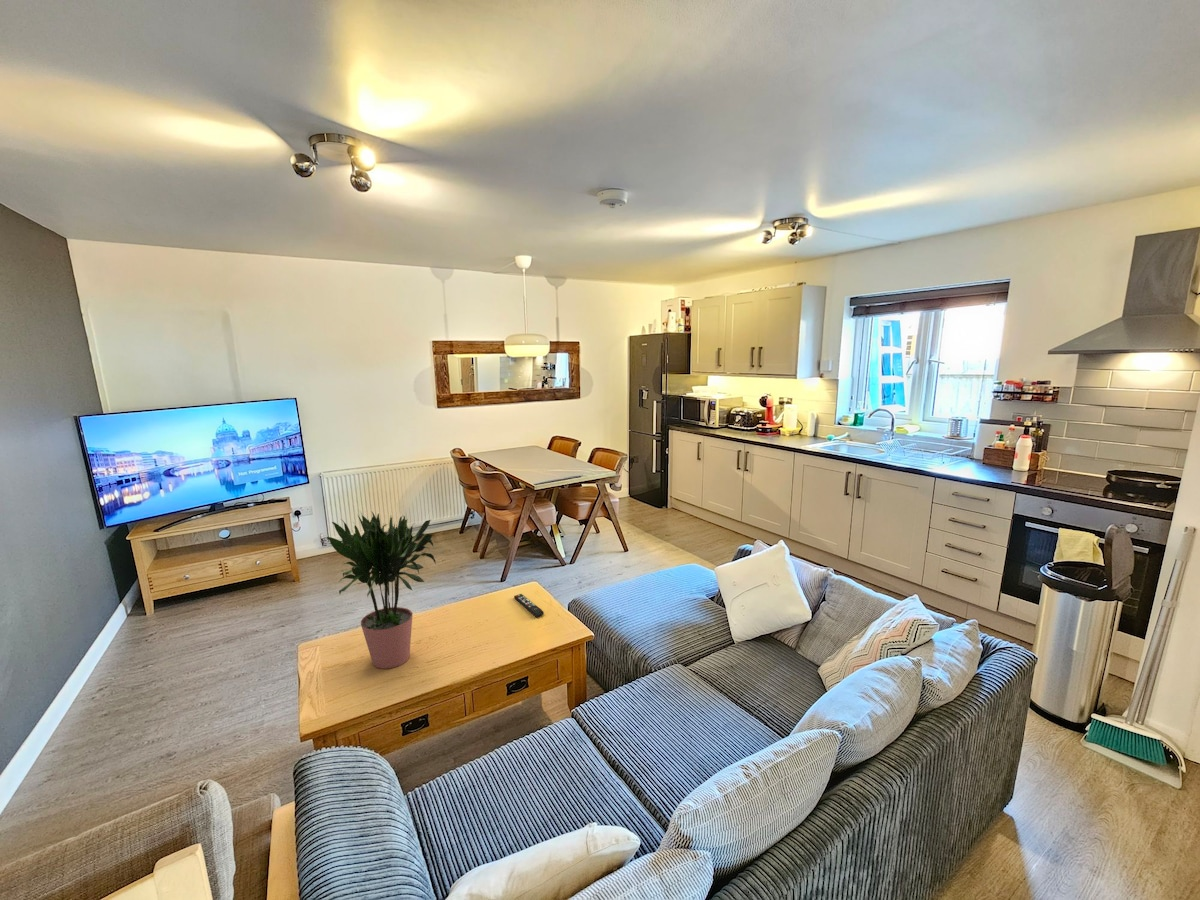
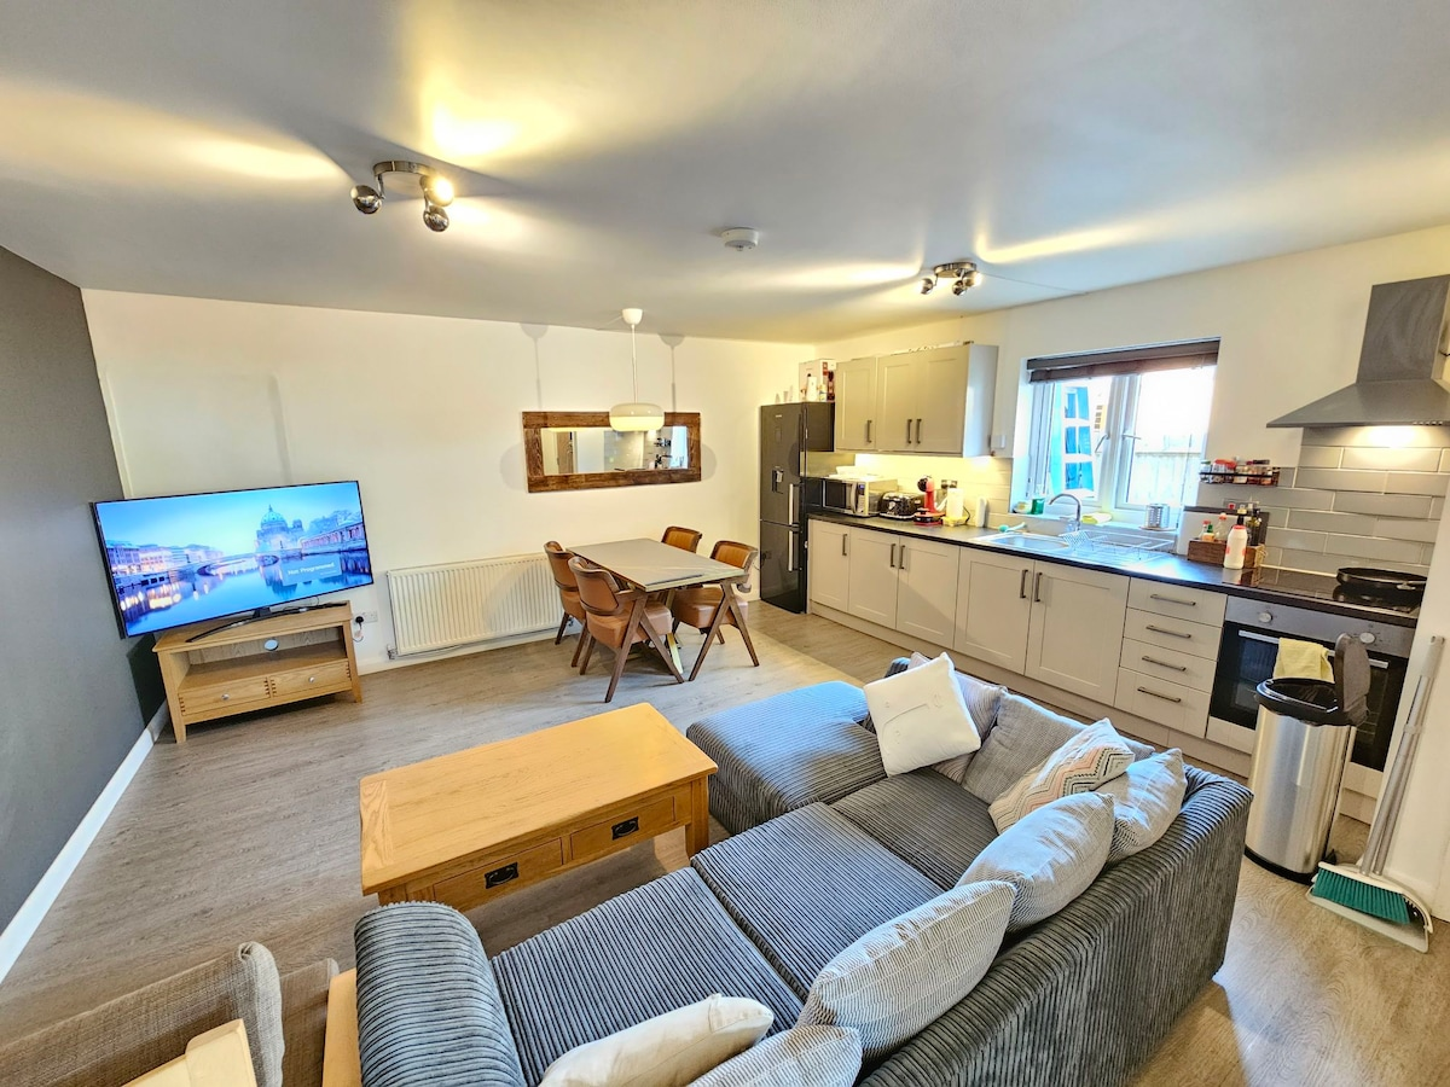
- potted plant [326,510,437,670]
- remote control [513,593,545,618]
